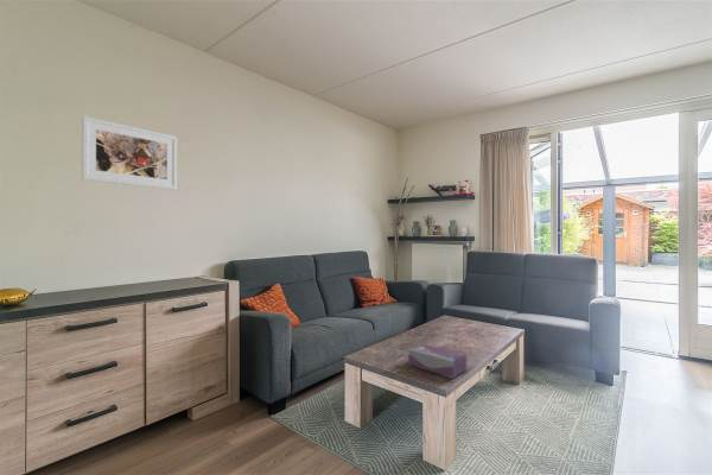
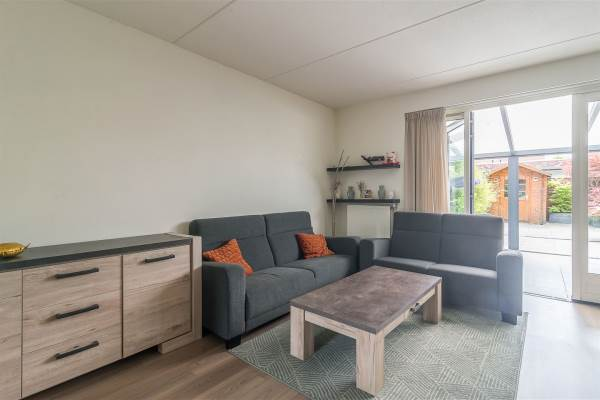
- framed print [81,114,178,191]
- tissue box [407,343,468,380]
